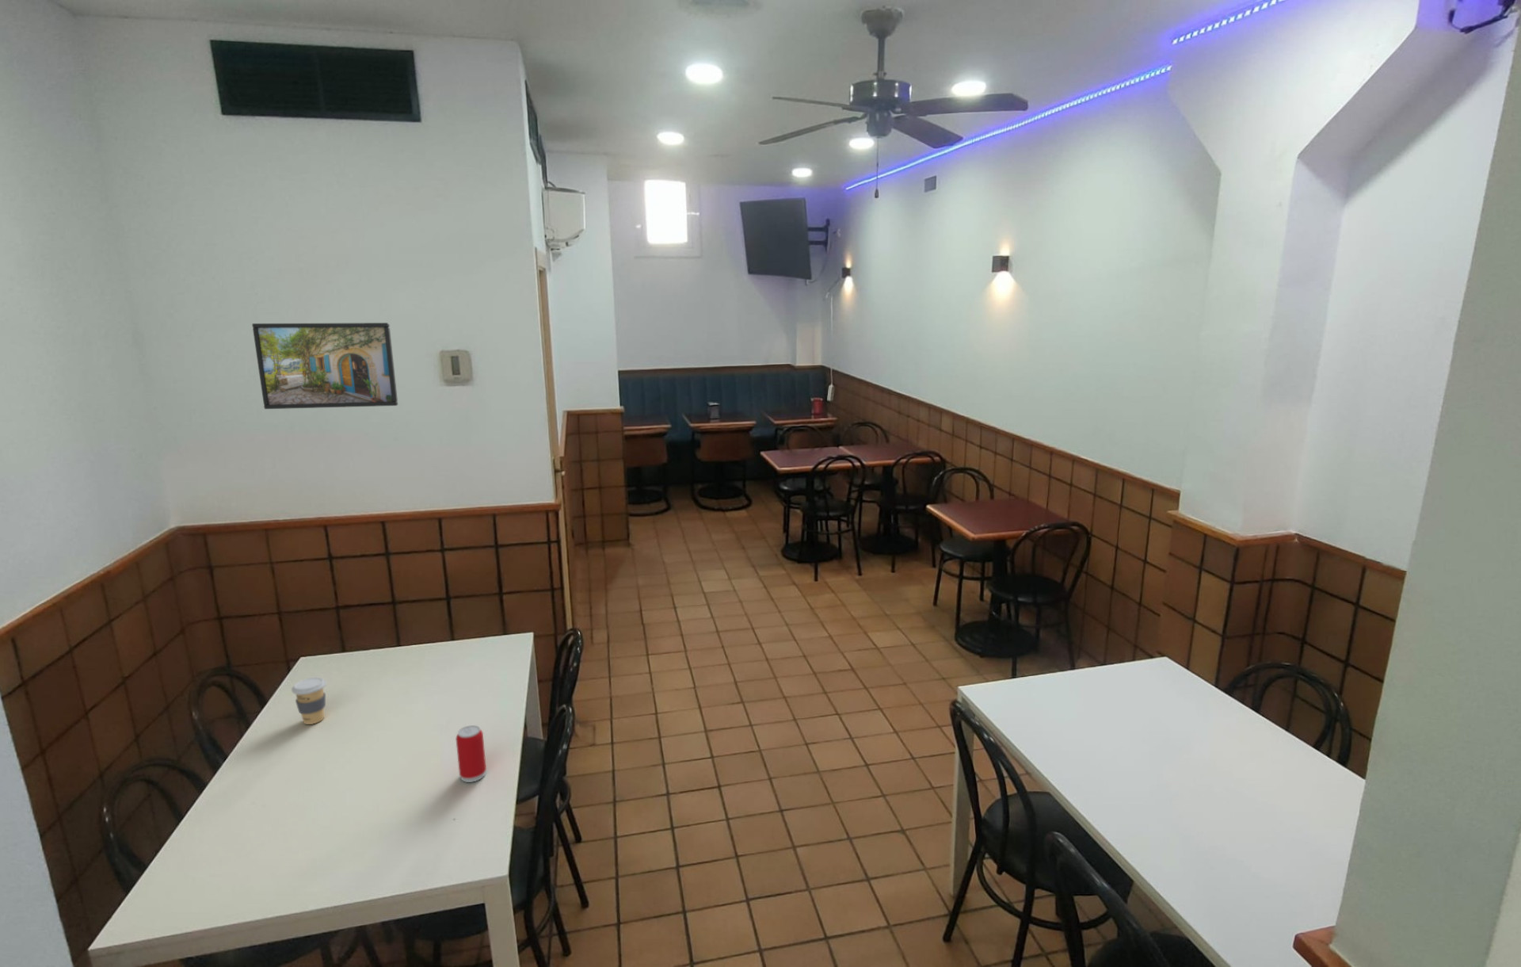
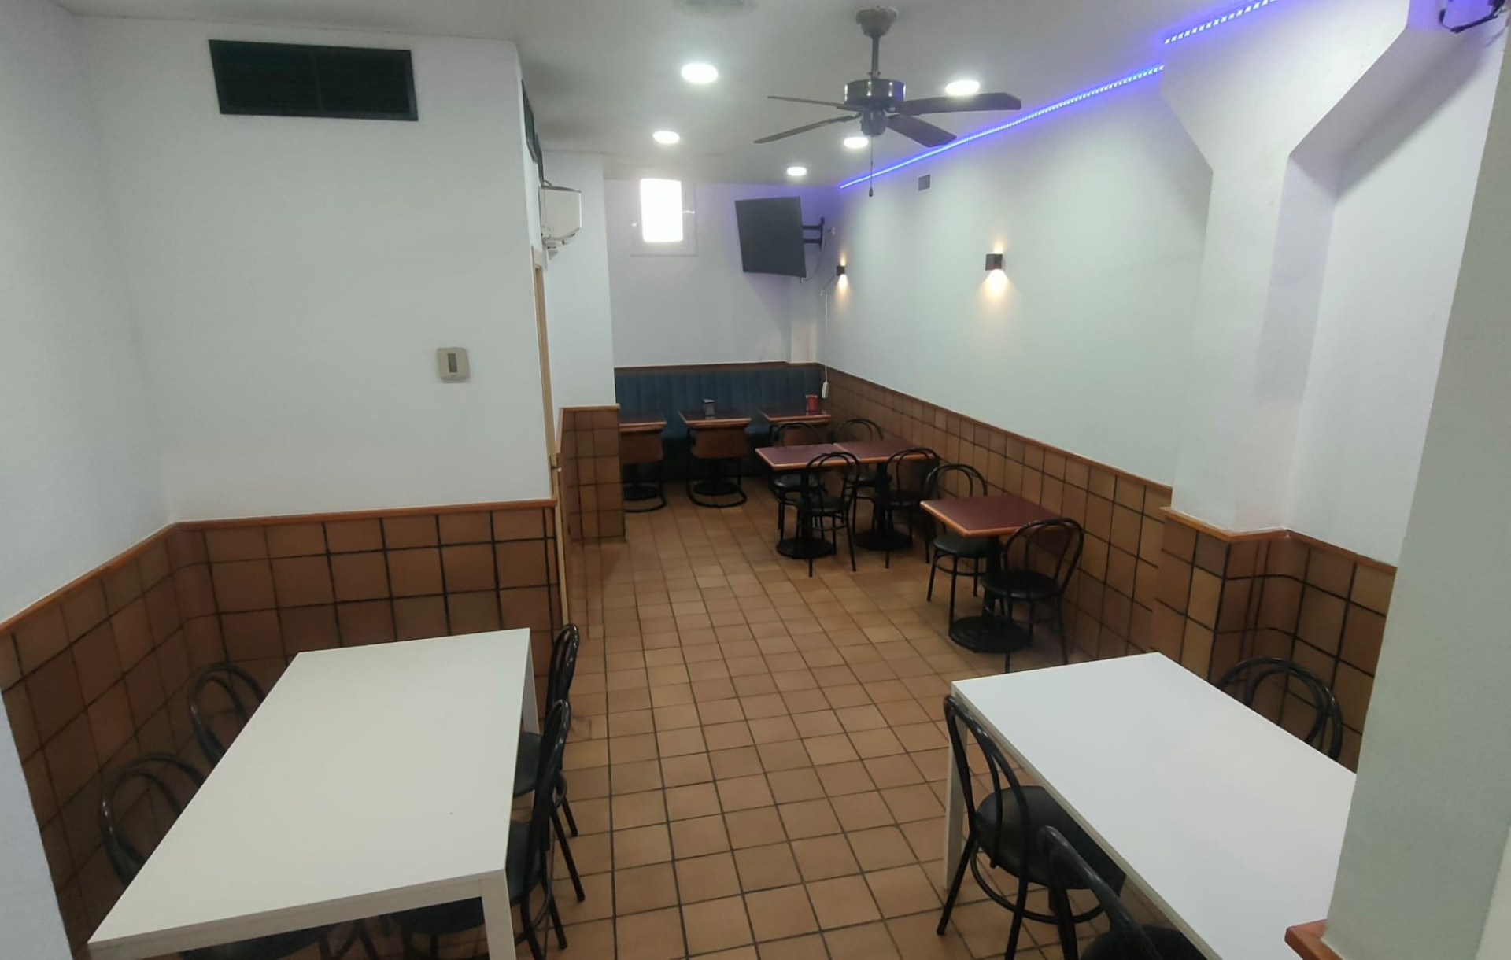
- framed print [252,322,398,410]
- beverage can [456,724,487,783]
- coffee cup [290,676,327,725]
